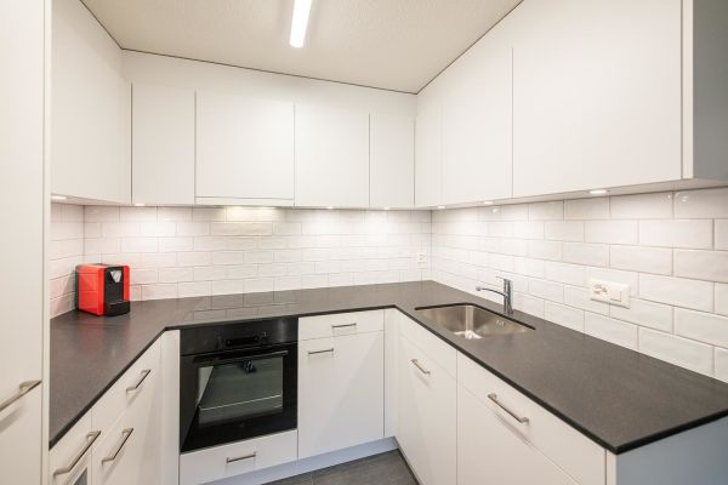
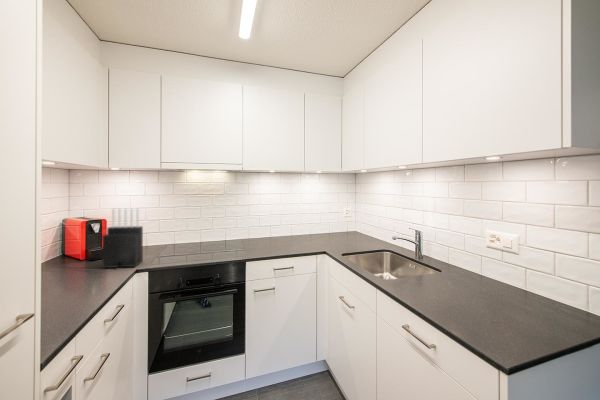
+ knife block [101,207,144,269]
